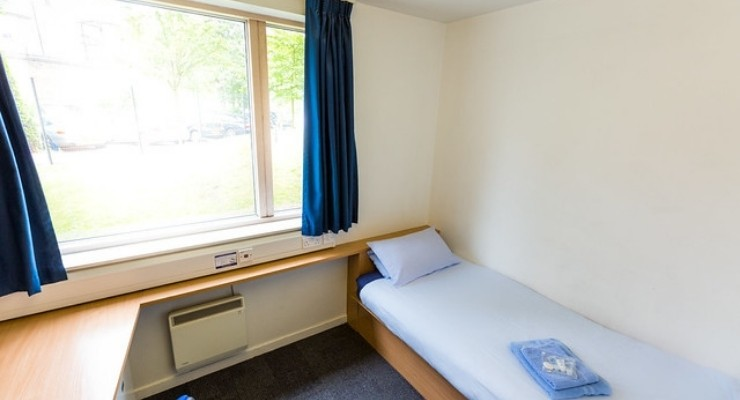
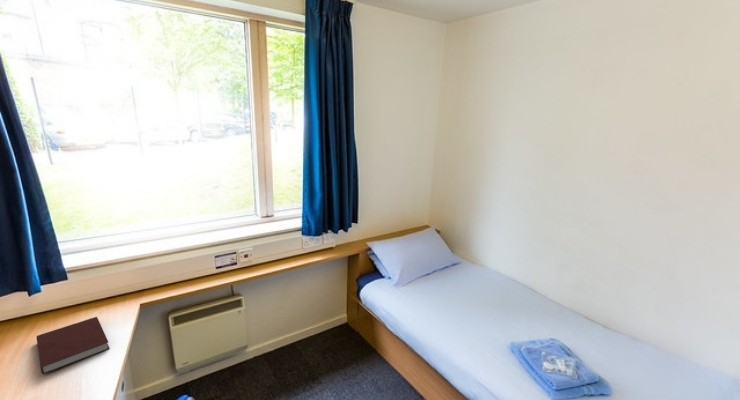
+ notebook [36,316,110,375]
